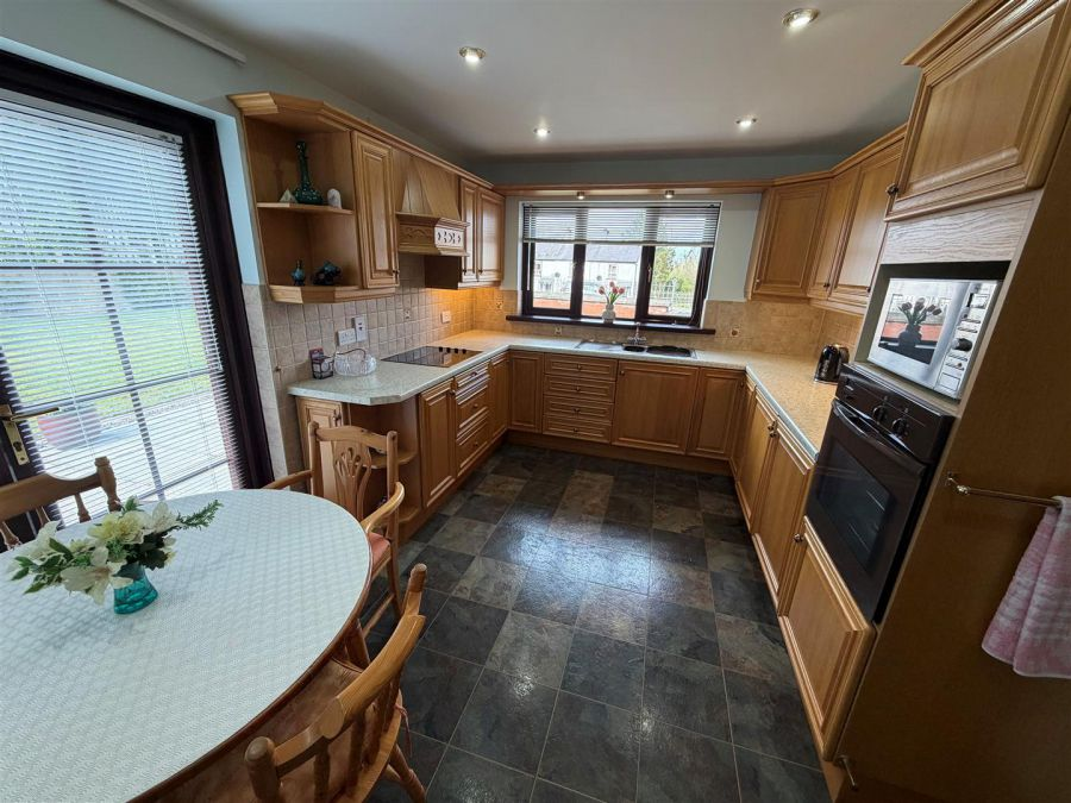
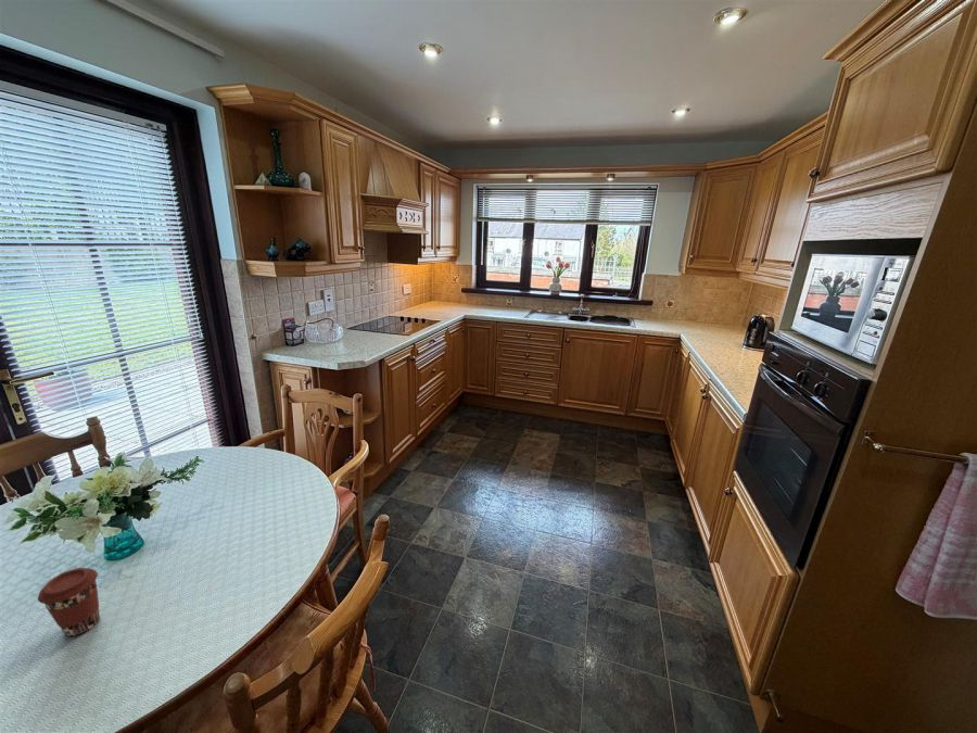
+ coffee cup [37,567,101,637]
